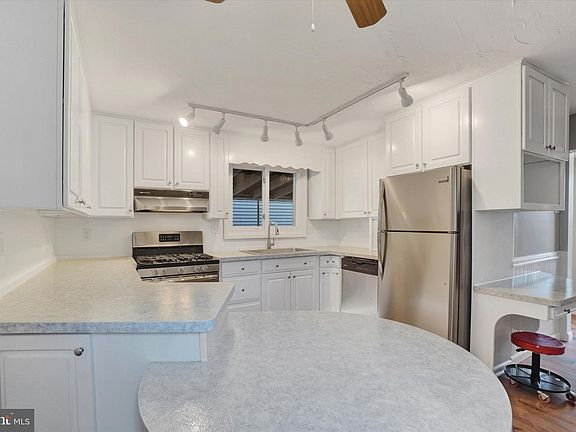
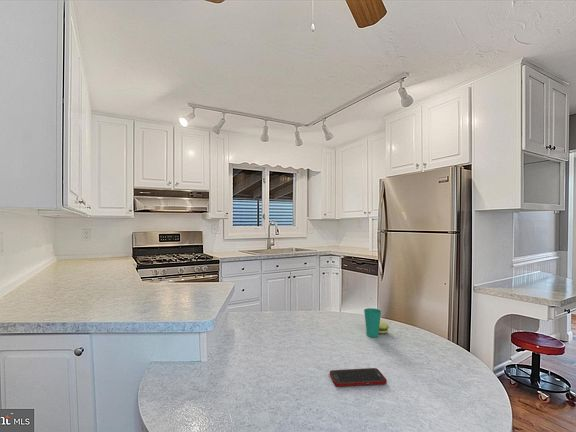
+ cell phone [329,367,388,388]
+ cup [363,307,390,338]
